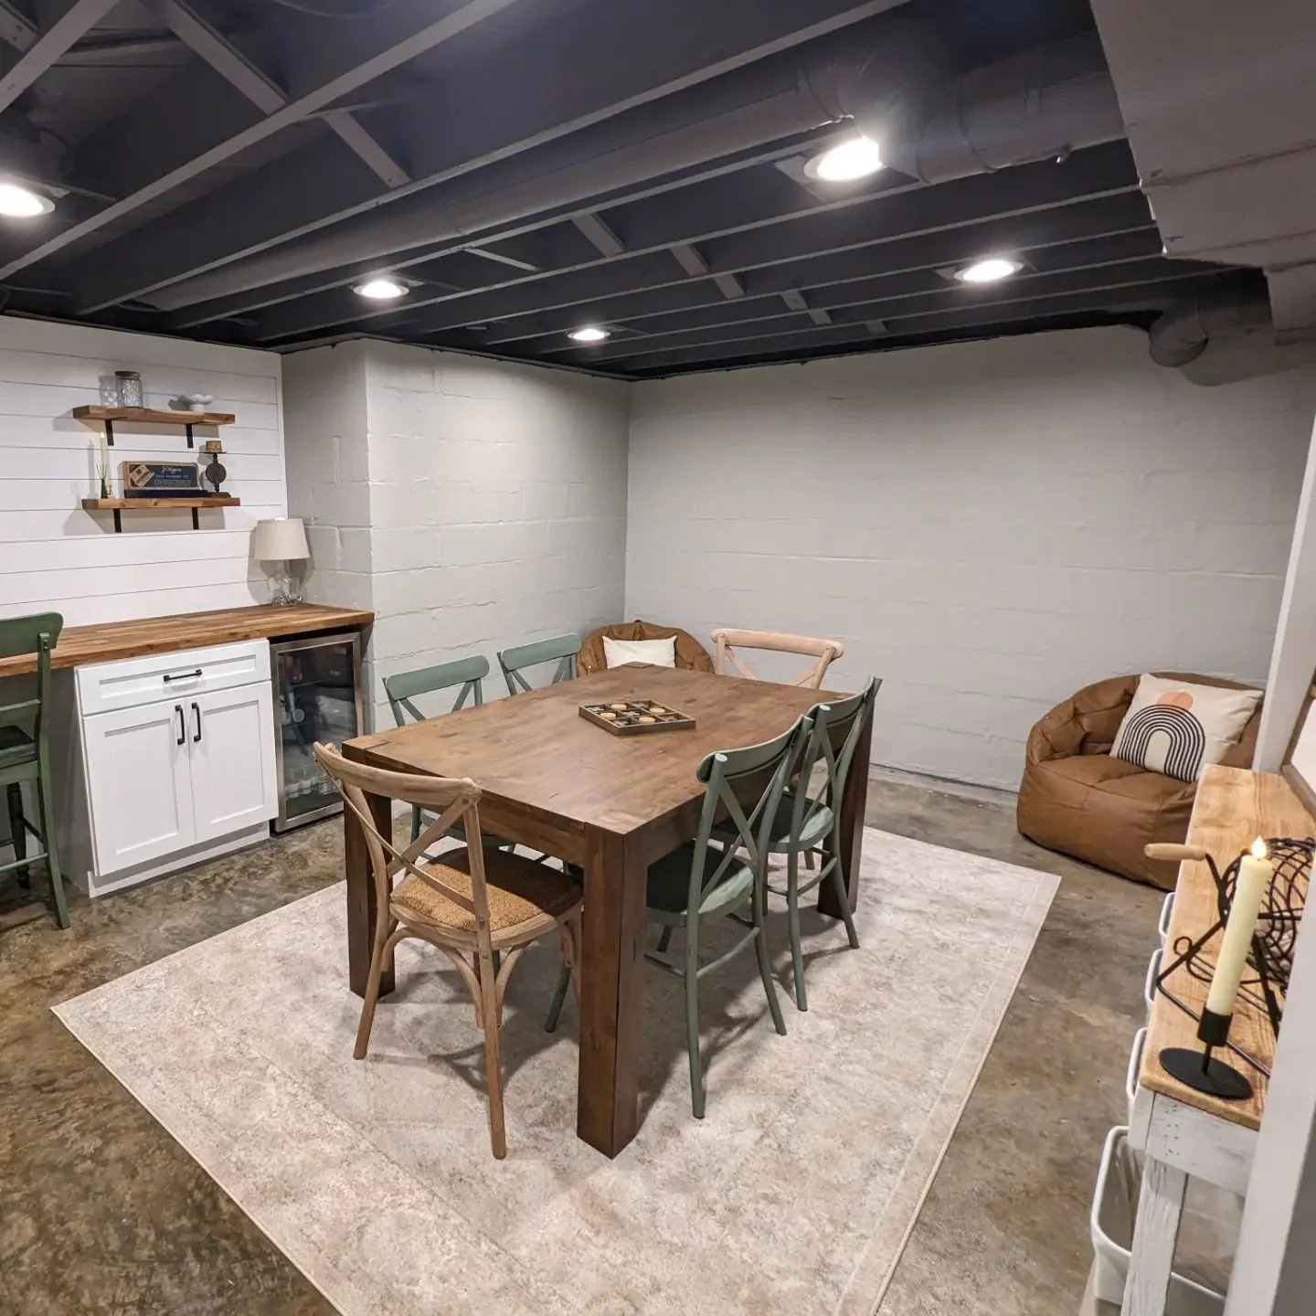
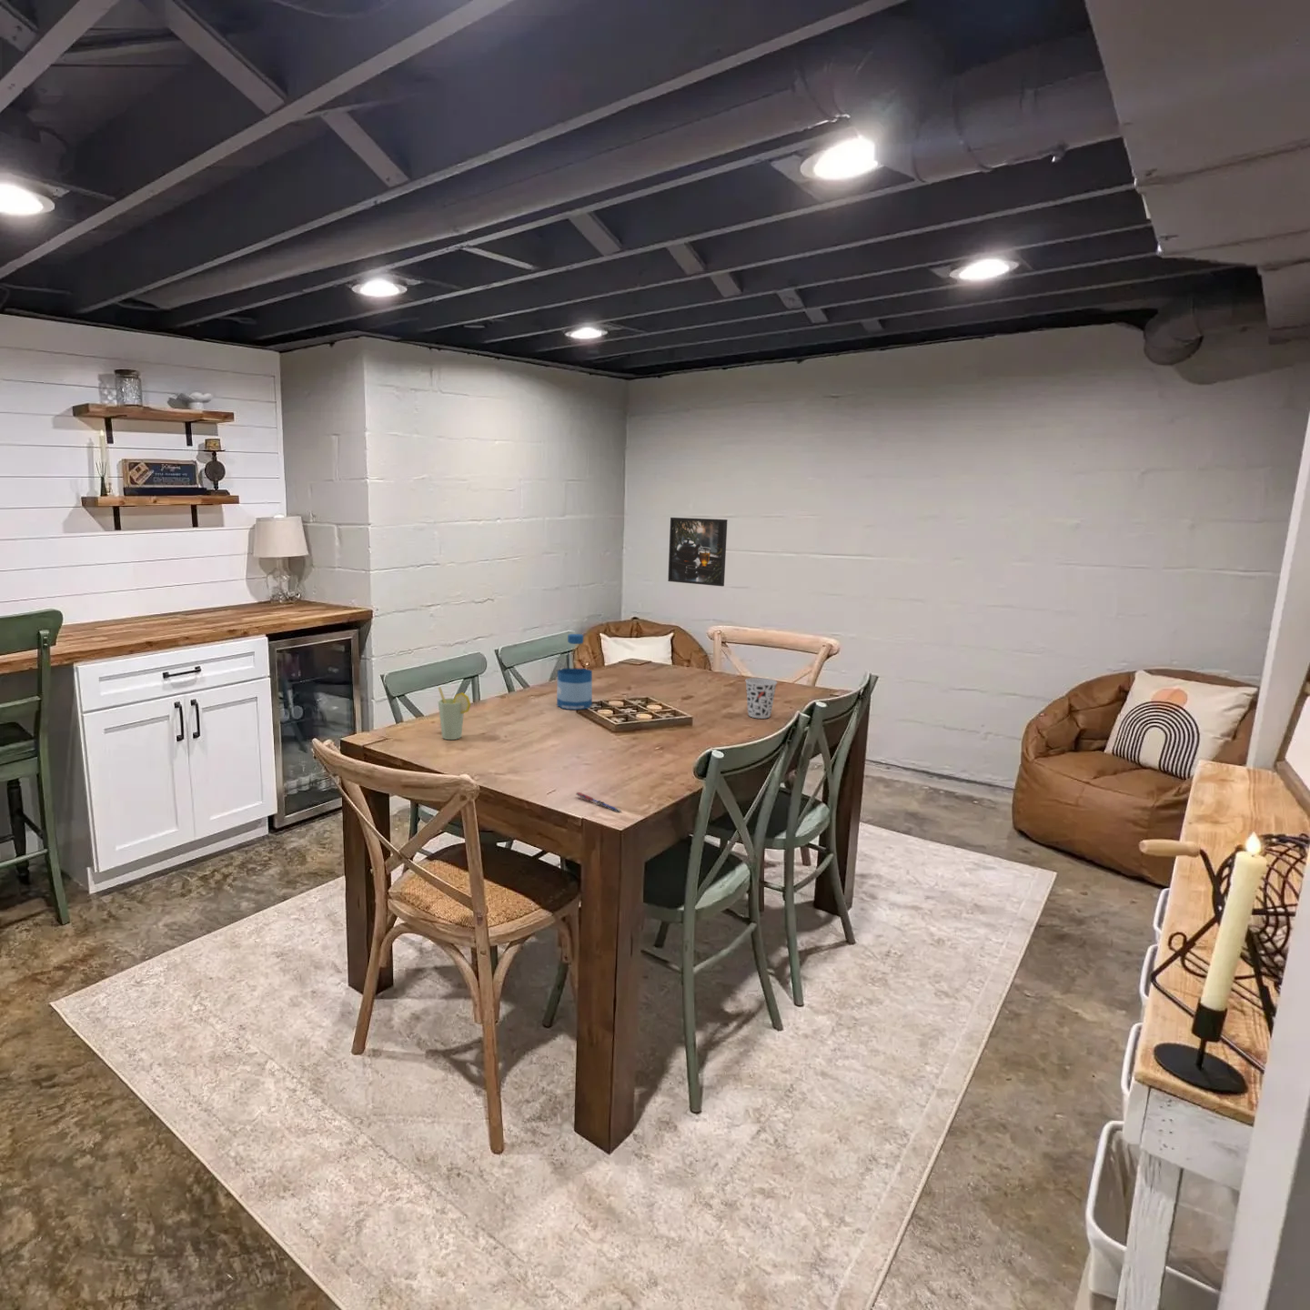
+ cup [744,677,777,720]
+ bottle [555,633,593,710]
+ pen [575,792,621,813]
+ cup [438,686,473,740]
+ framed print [667,517,728,587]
